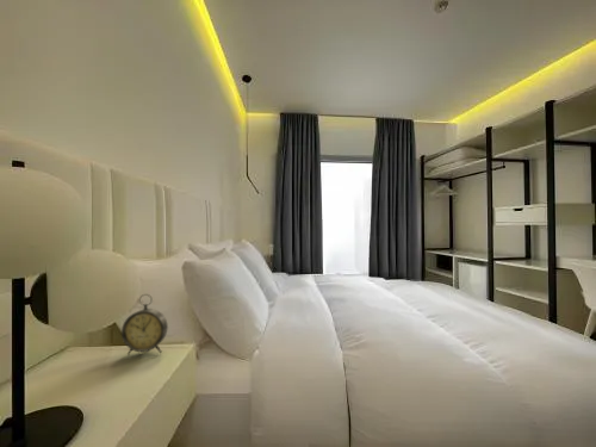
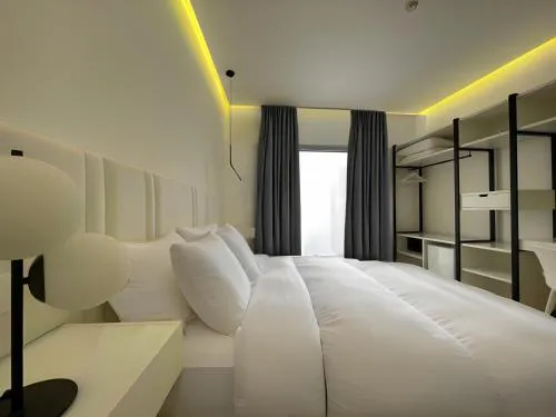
- alarm clock [120,293,169,356]
